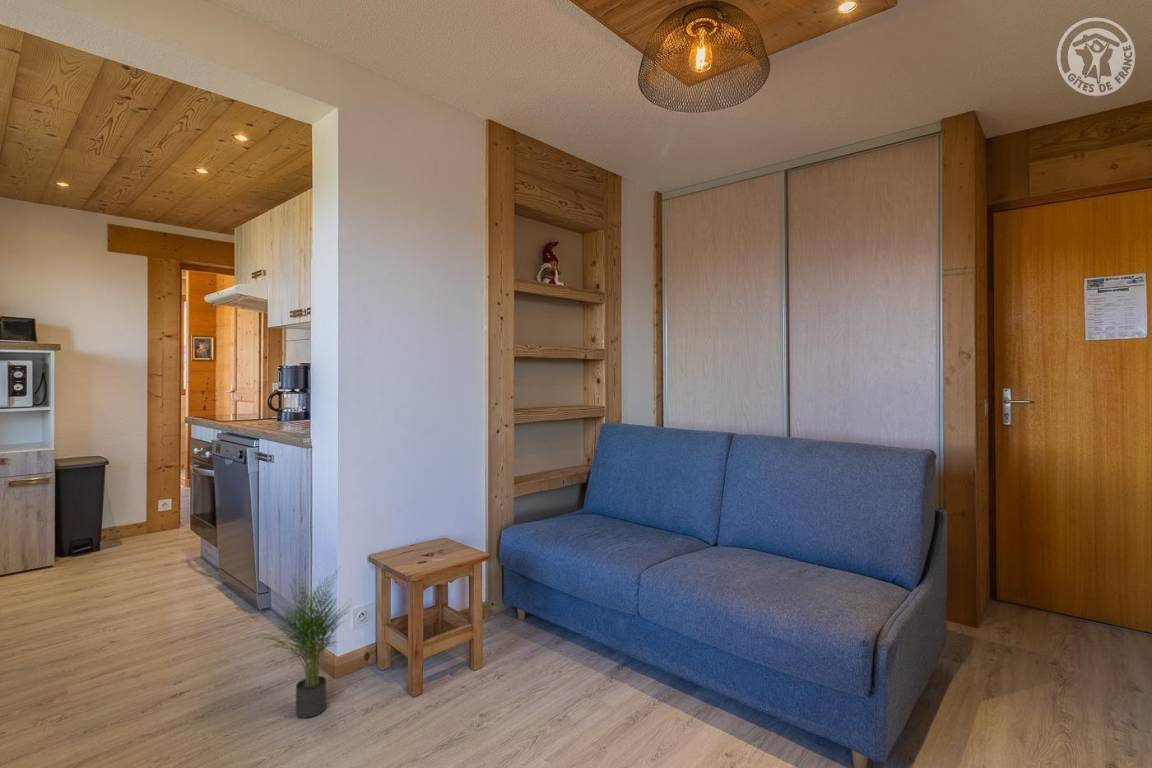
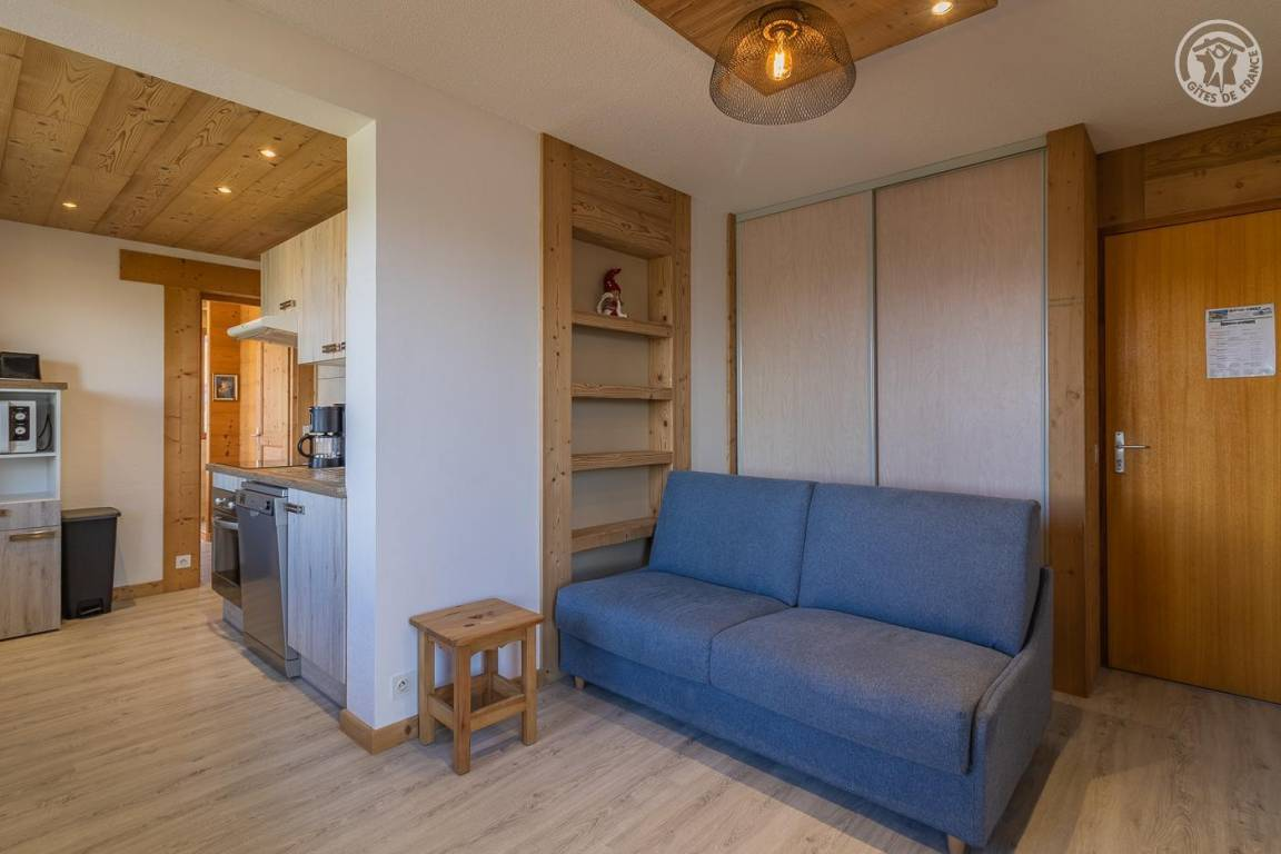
- potted plant [252,565,352,719]
